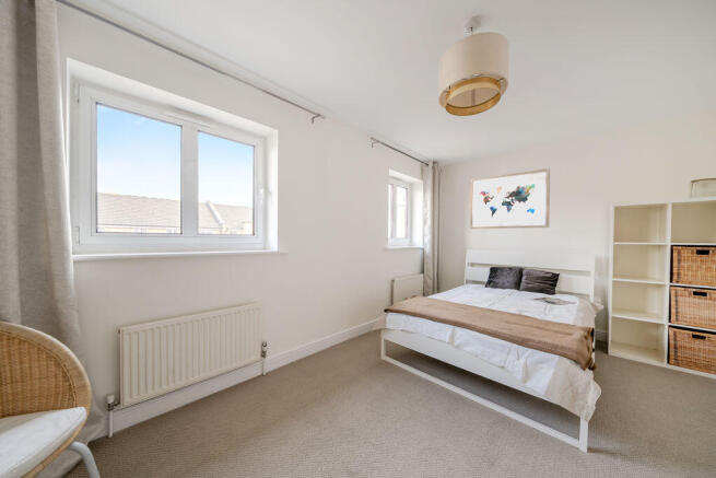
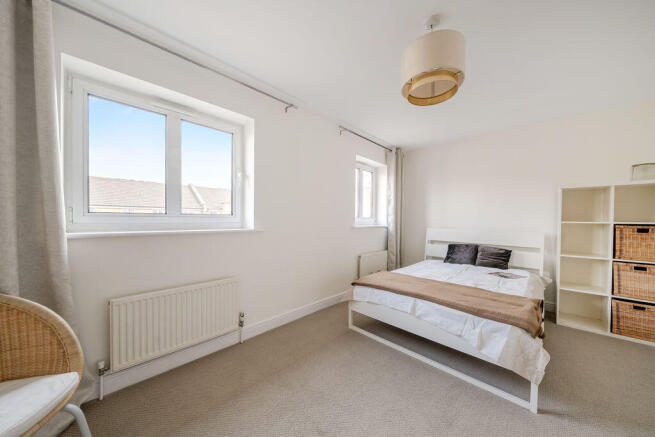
- wall art [469,167,551,230]
